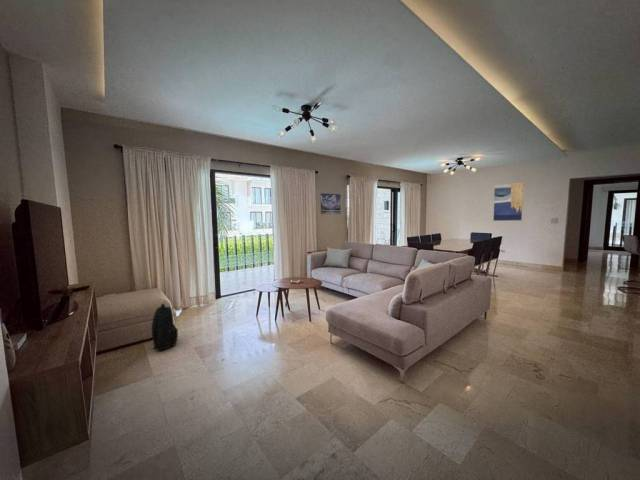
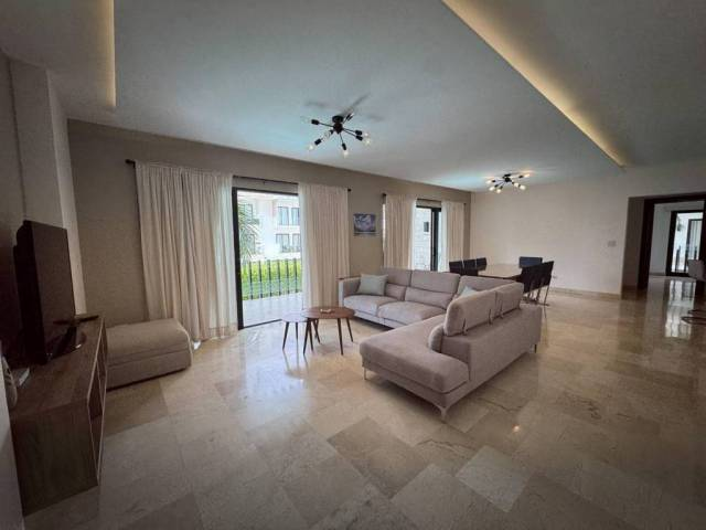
- backpack [150,303,179,352]
- wall art [492,182,525,222]
